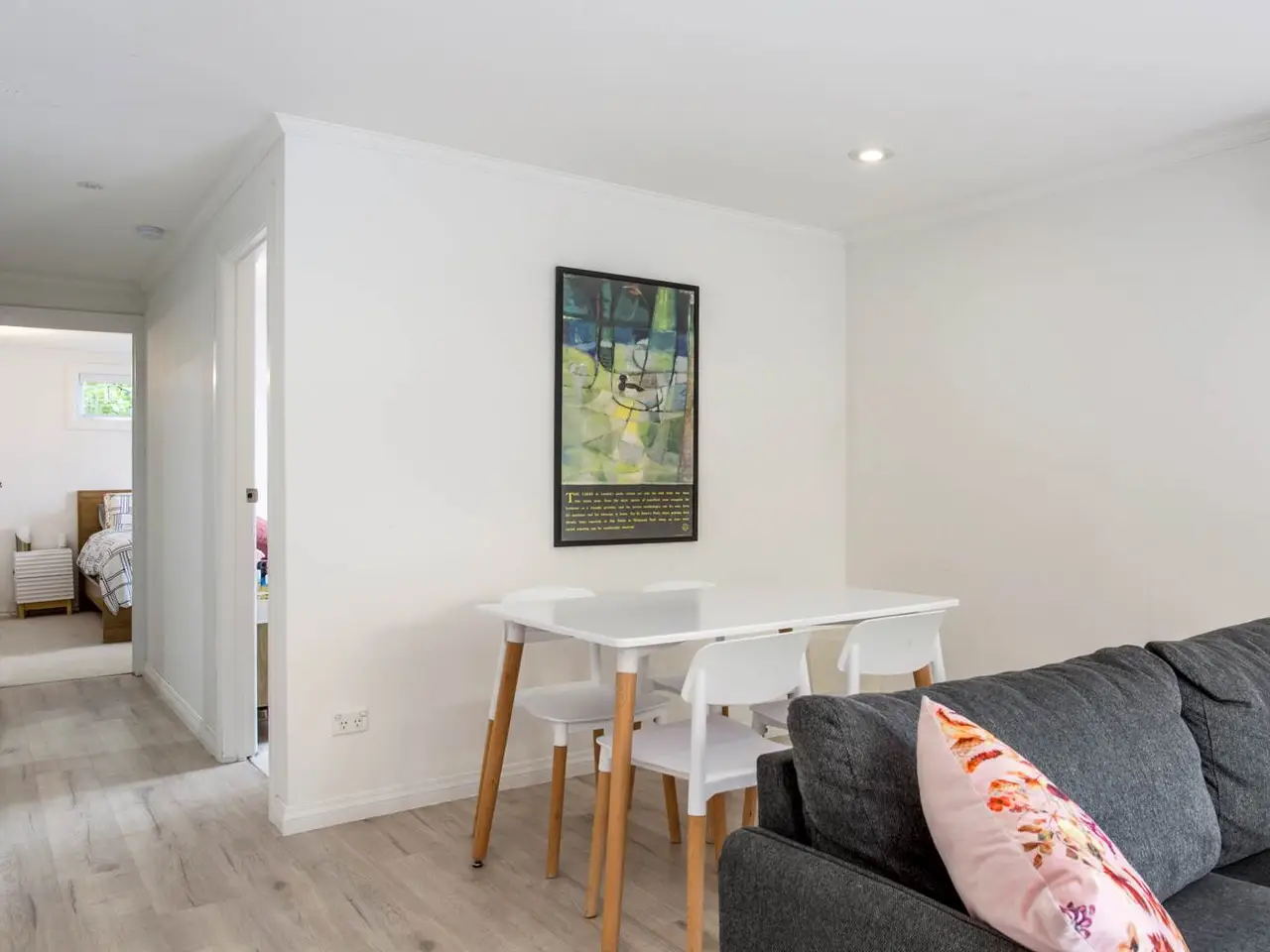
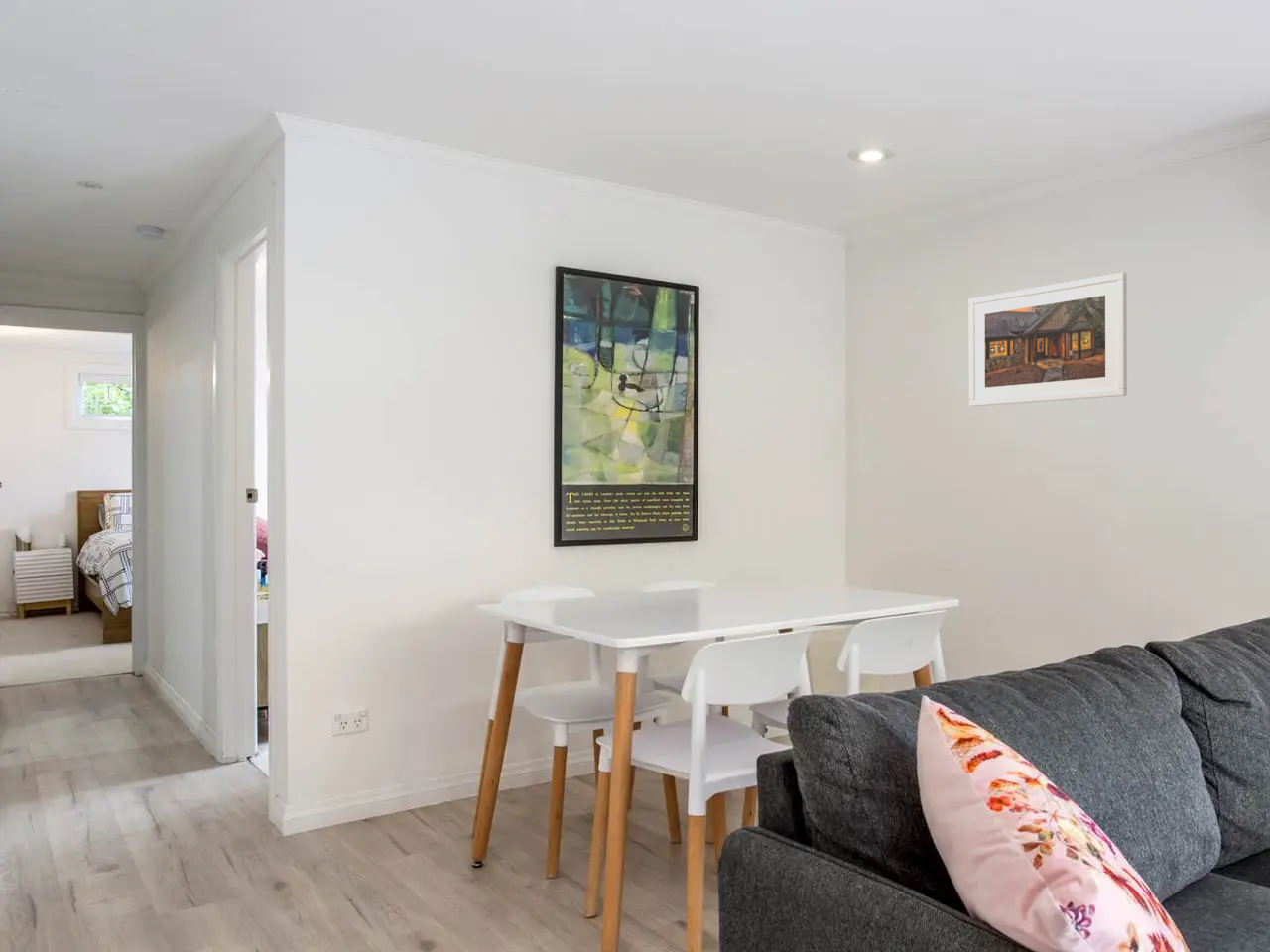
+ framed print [968,272,1128,407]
